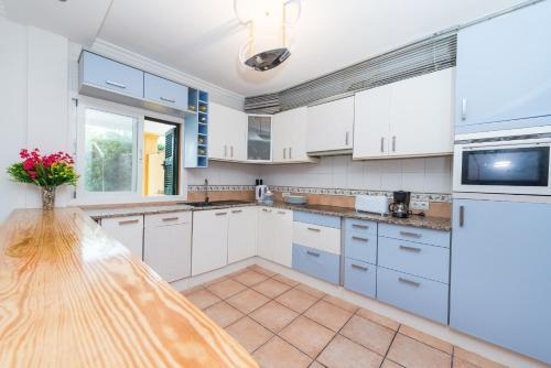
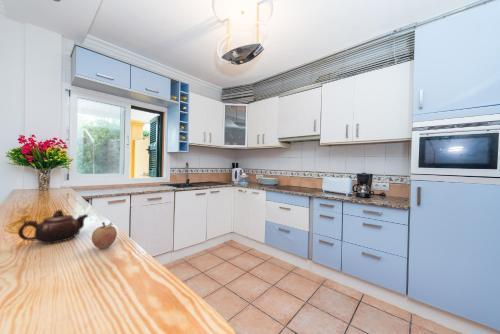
+ teapot [17,209,89,245]
+ fruit [91,221,118,249]
